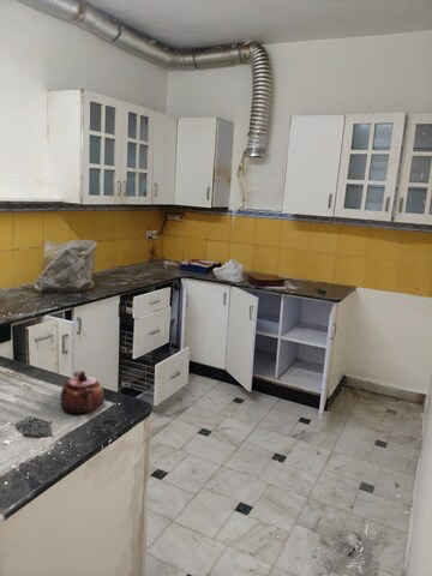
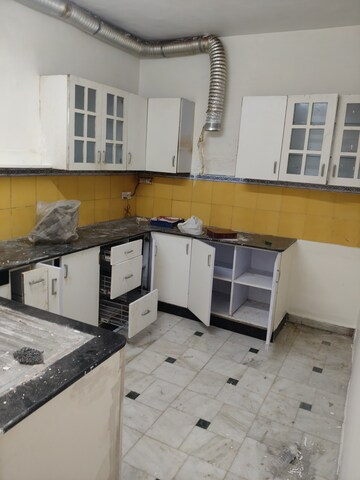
- teapot [59,370,106,414]
